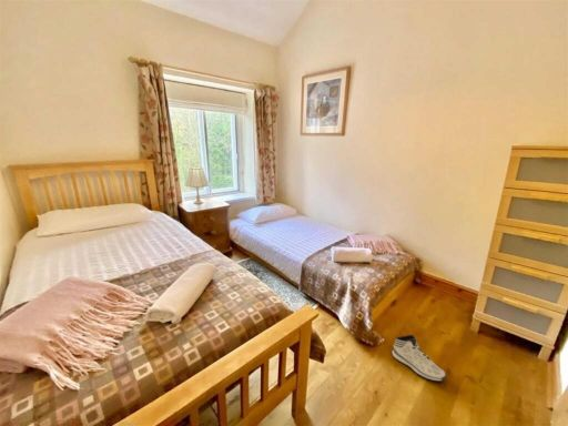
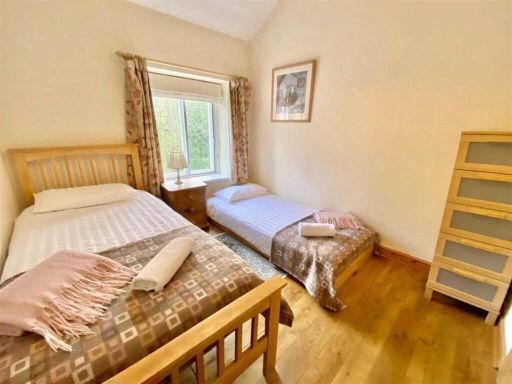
- sneaker [392,334,447,383]
